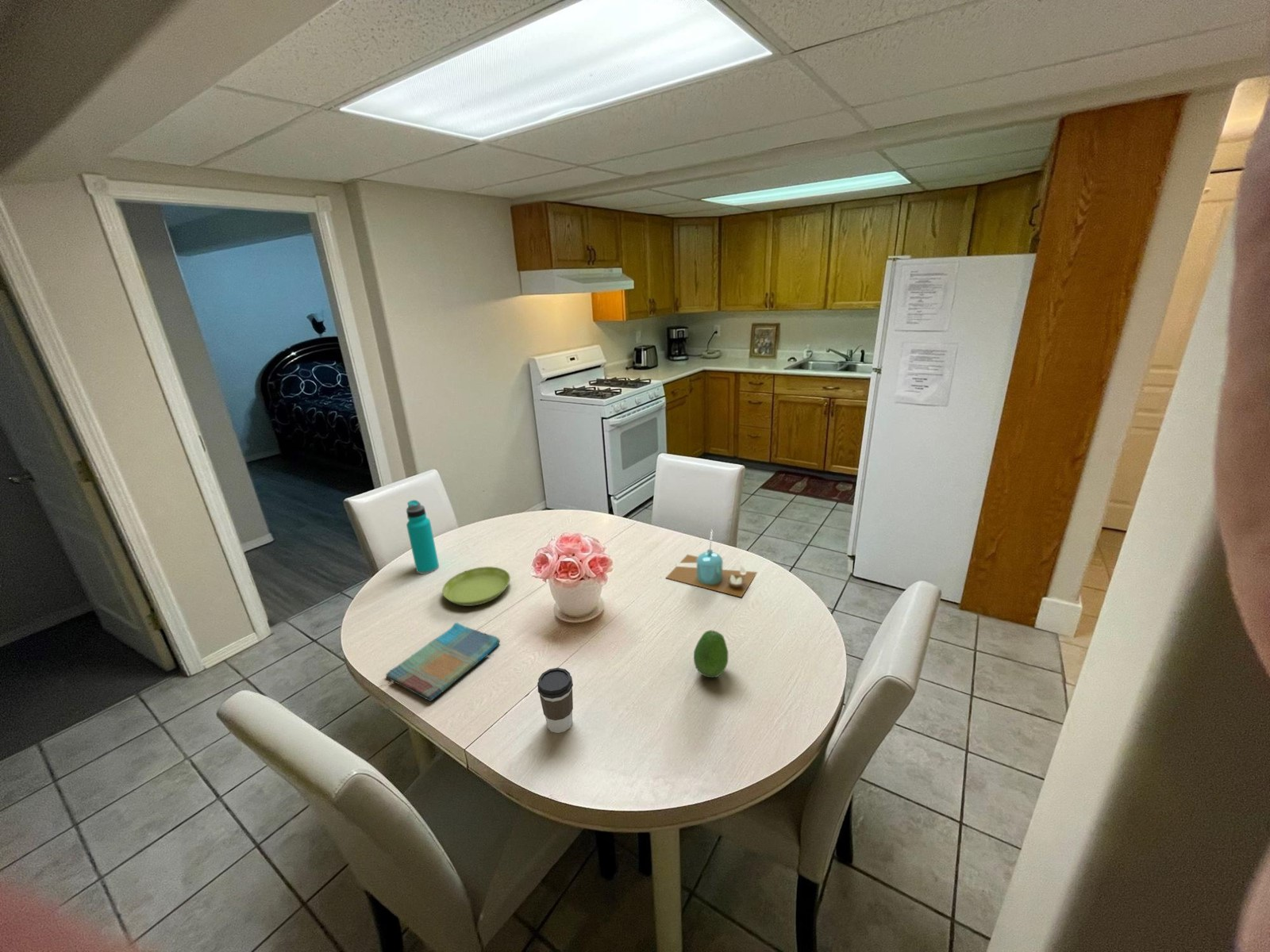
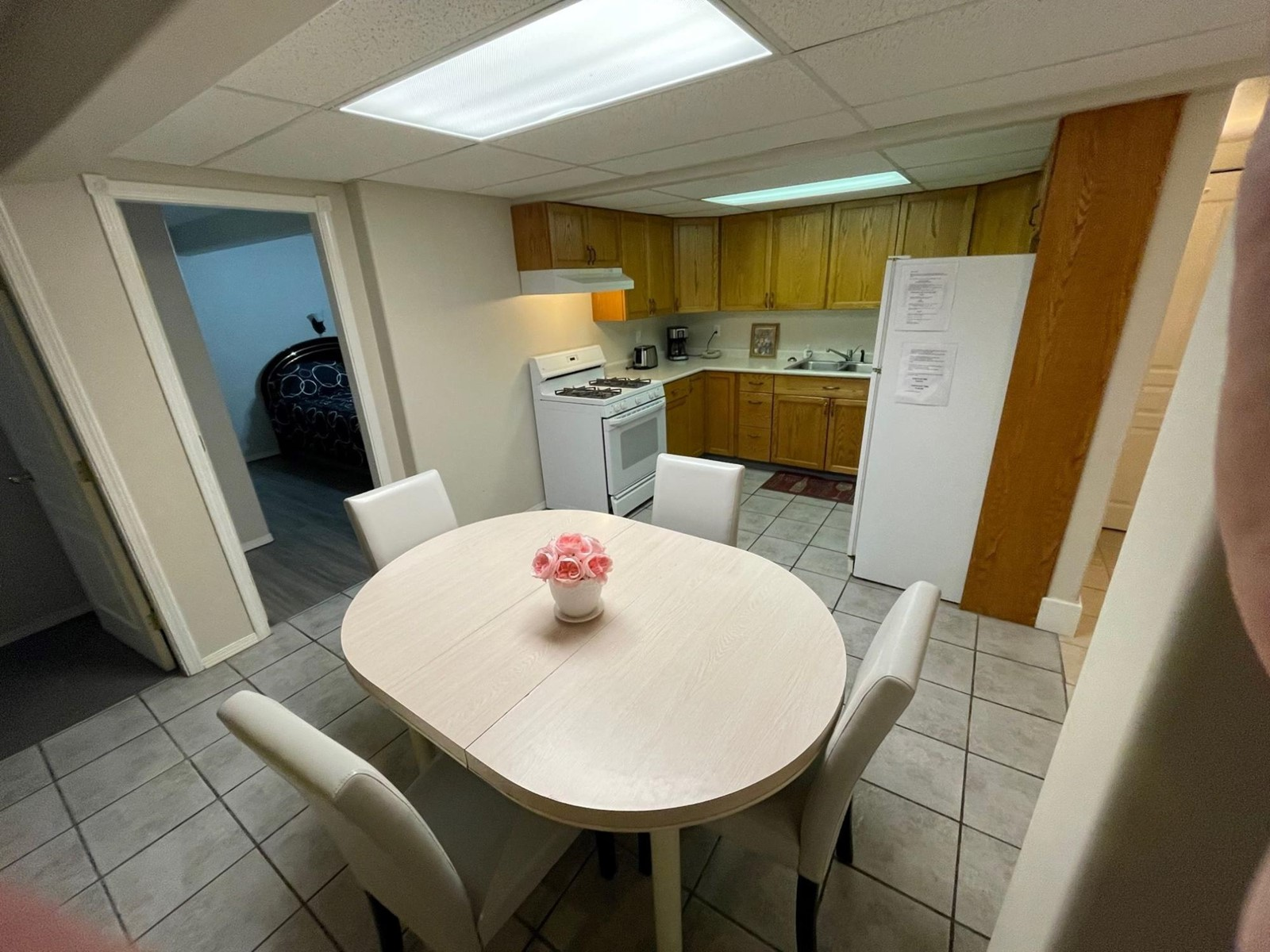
- coffee cup [537,667,574,734]
- water bottle [406,499,440,575]
- dish towel [385,622,501,702]
- candle [665,529,758,598]
- saucer [441,566,511,607]
- fruit [693,629,729,678]
